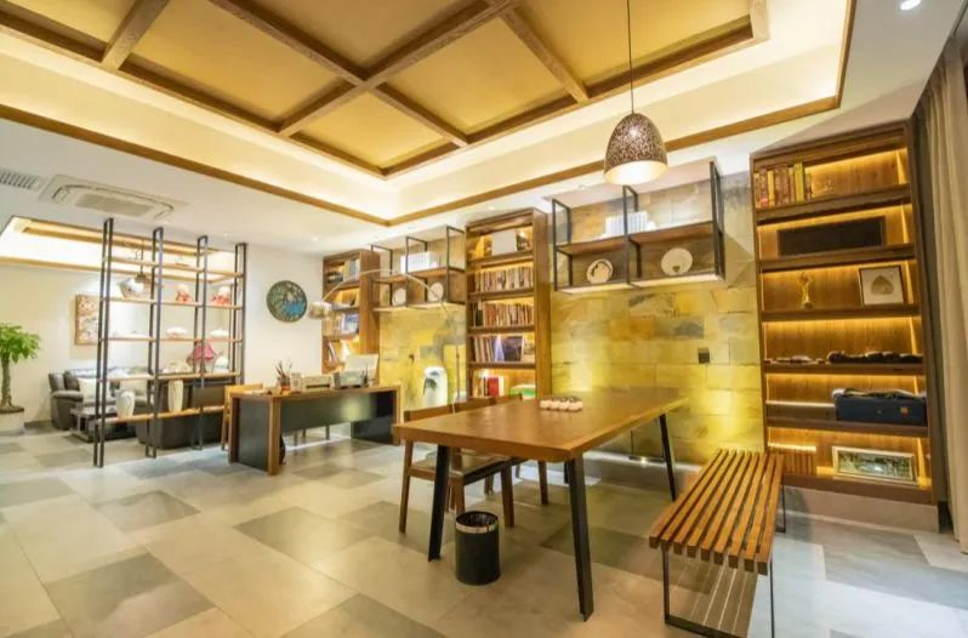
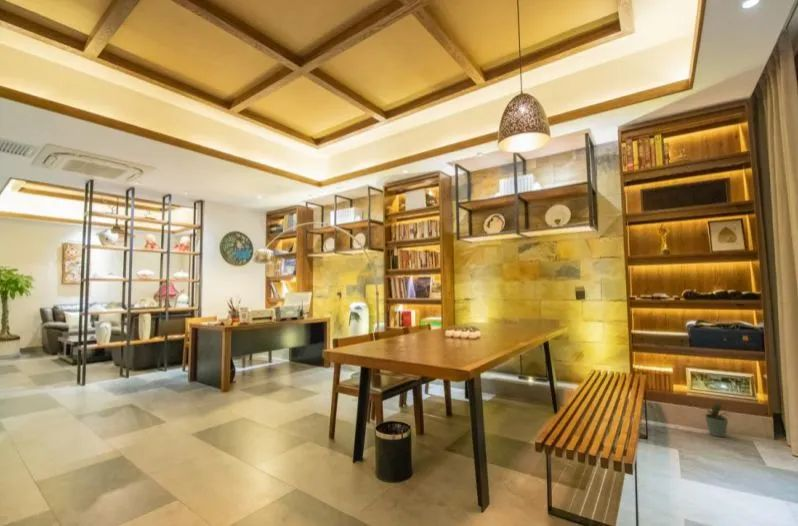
+ potted plant [698,402,733,438]
